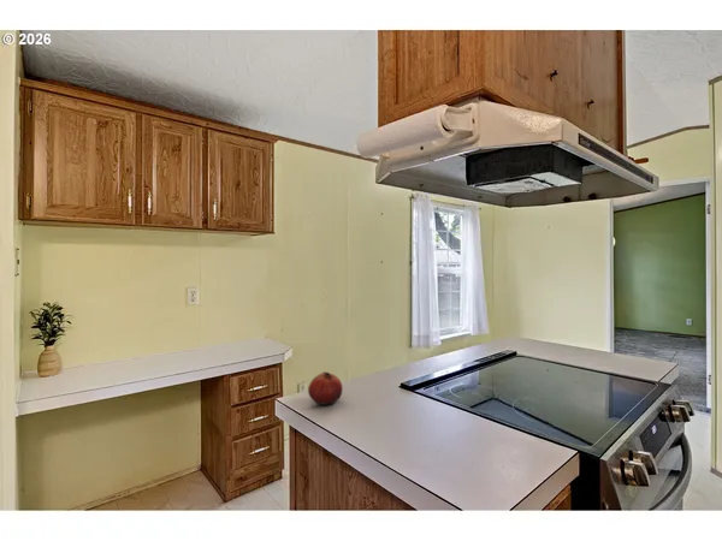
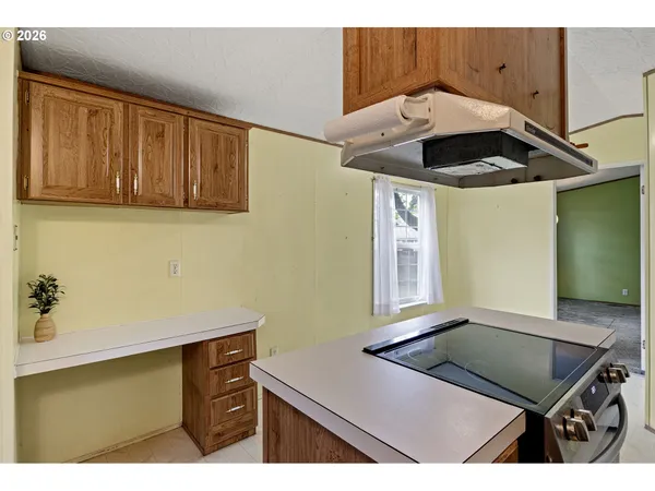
- fruit [307,370,344,406]
